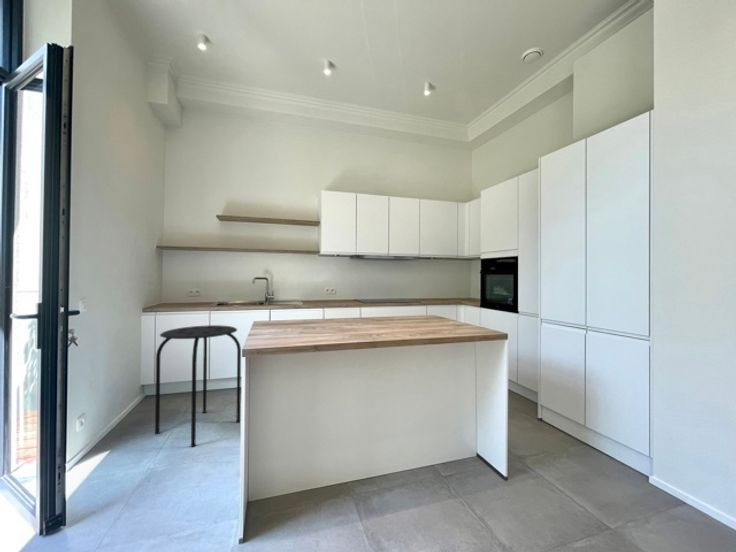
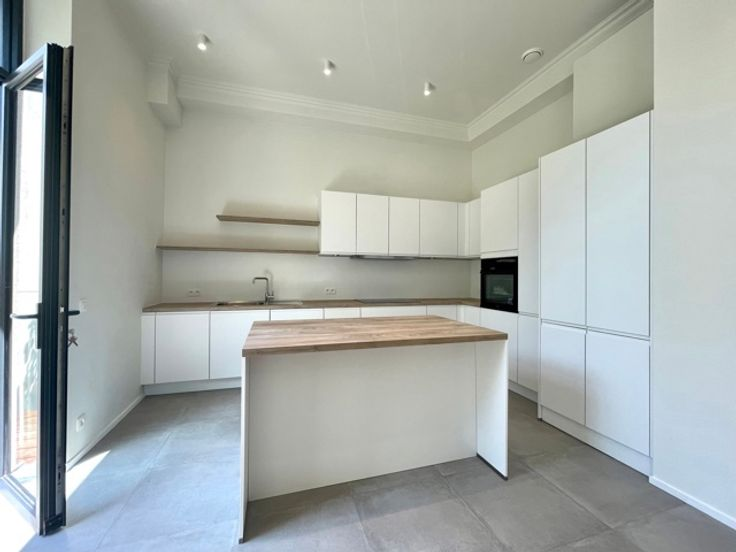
- stool [154,324,242,448]
